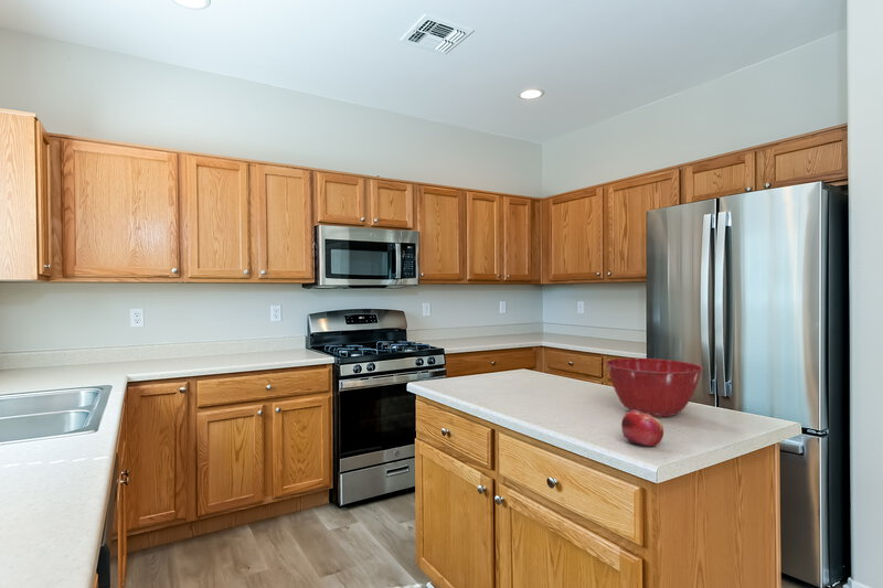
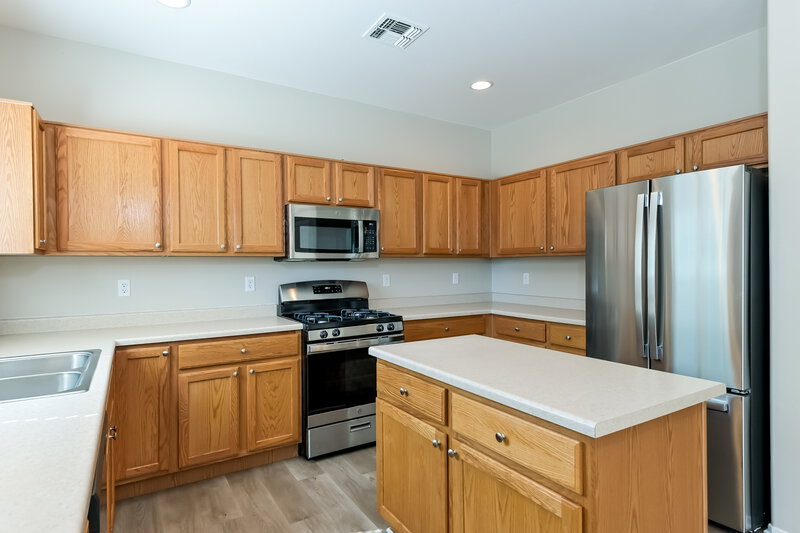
- mixing bowl [605,357,704,418]
- fruit [620,410,664,448]
